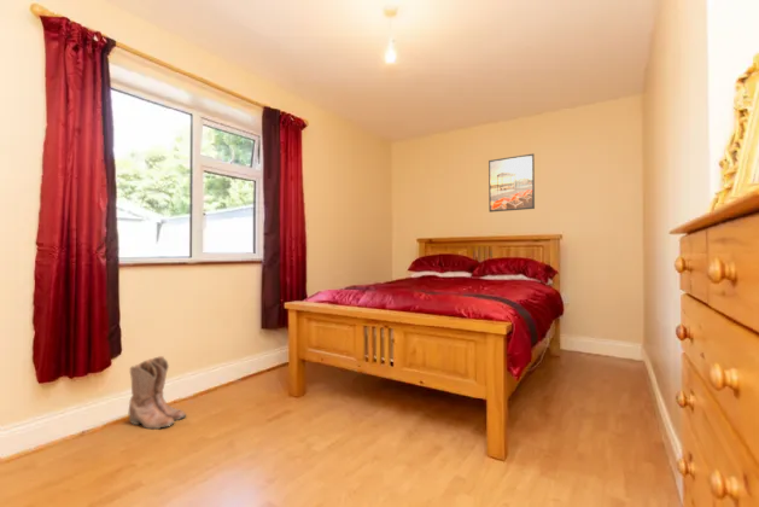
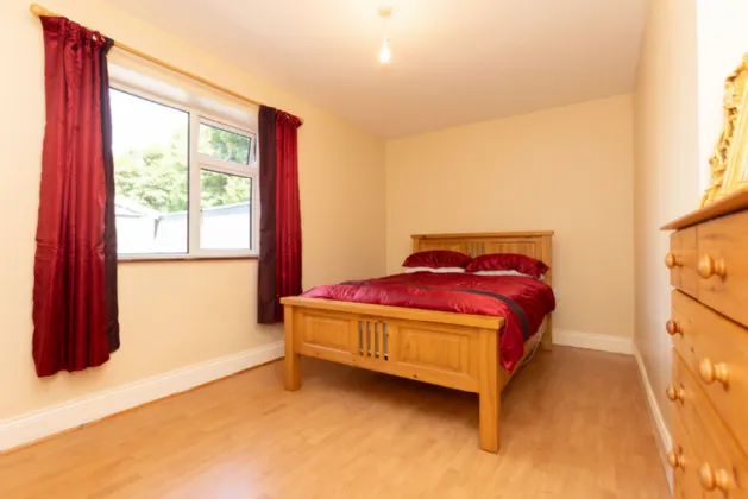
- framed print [487,152,536,214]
- boots [128,355,187,430]
